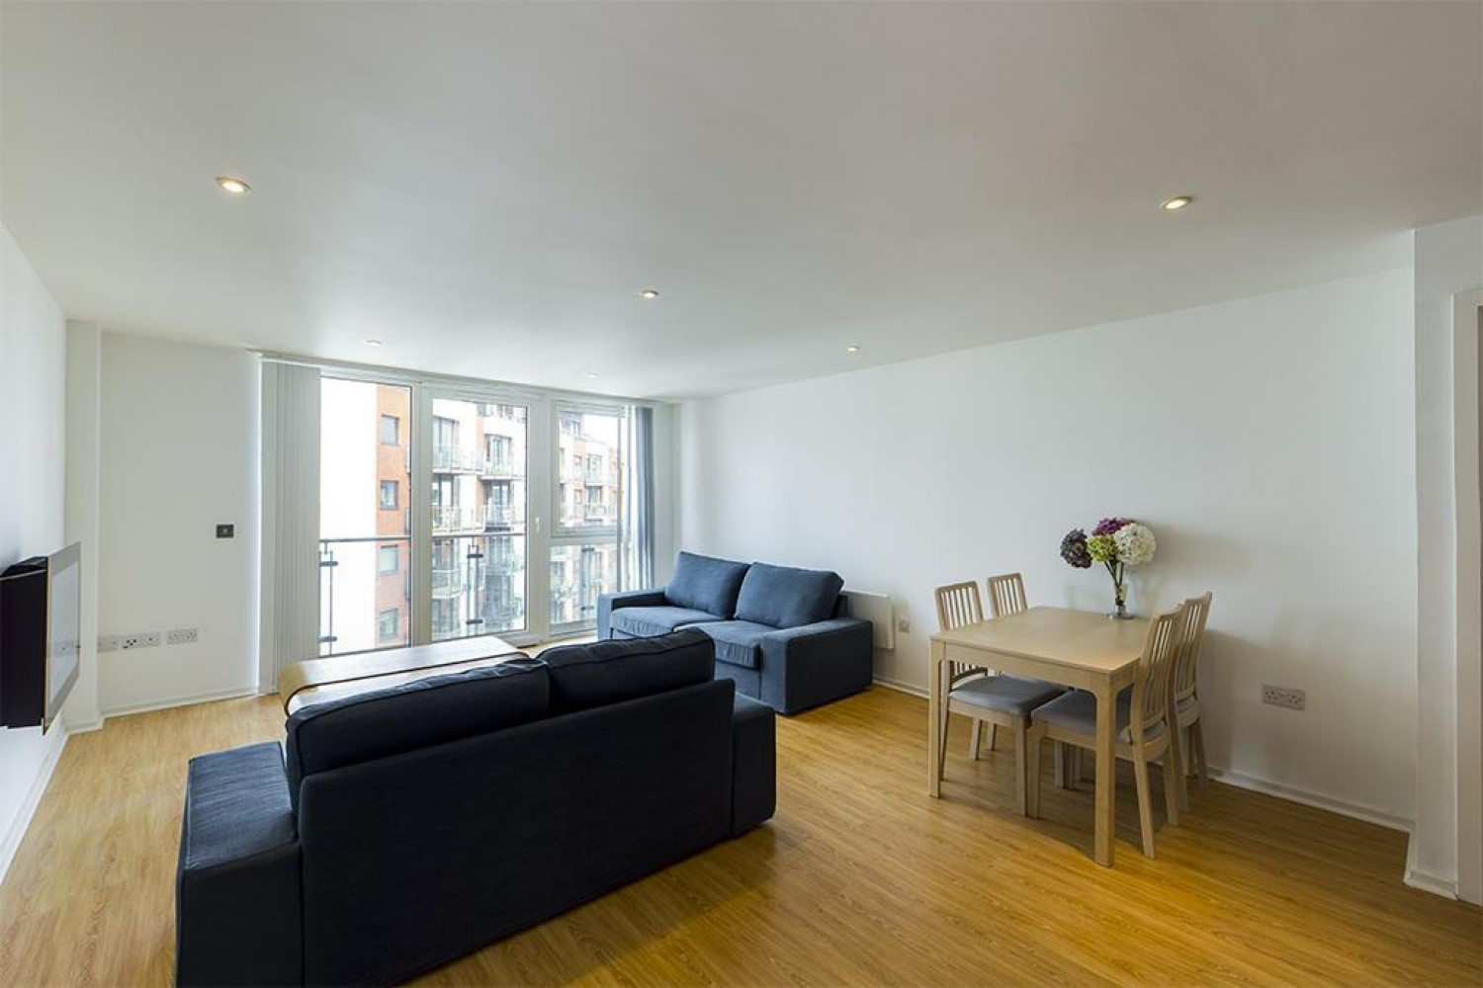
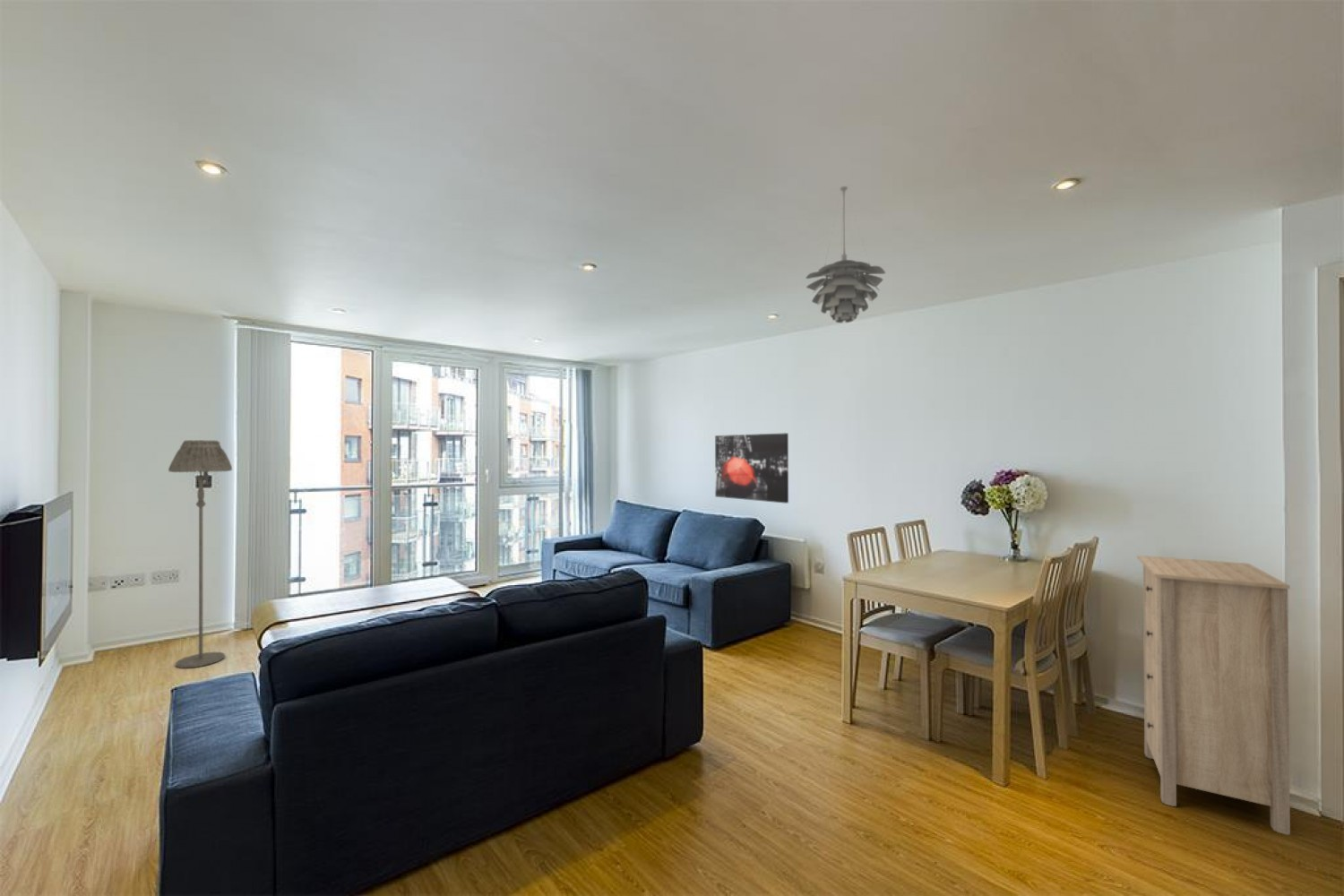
+ floor lamp [168,439,233,669]
+ pendant light [805,185,886,323]
+ storage cabinet [1136,555,1291,836]
+ wall art [714,432,789,504]
